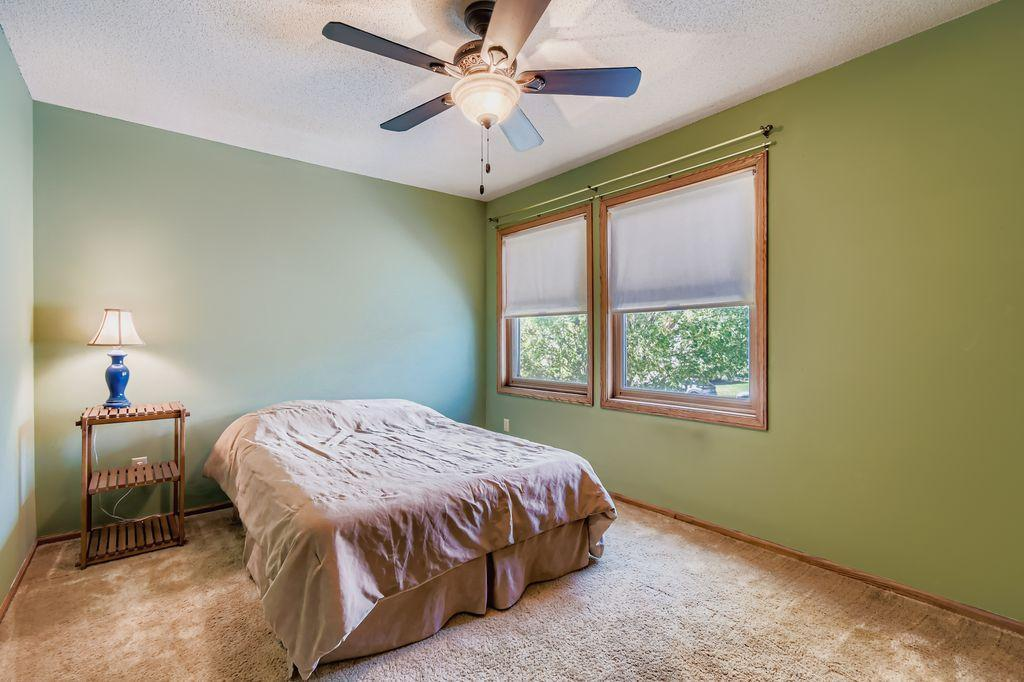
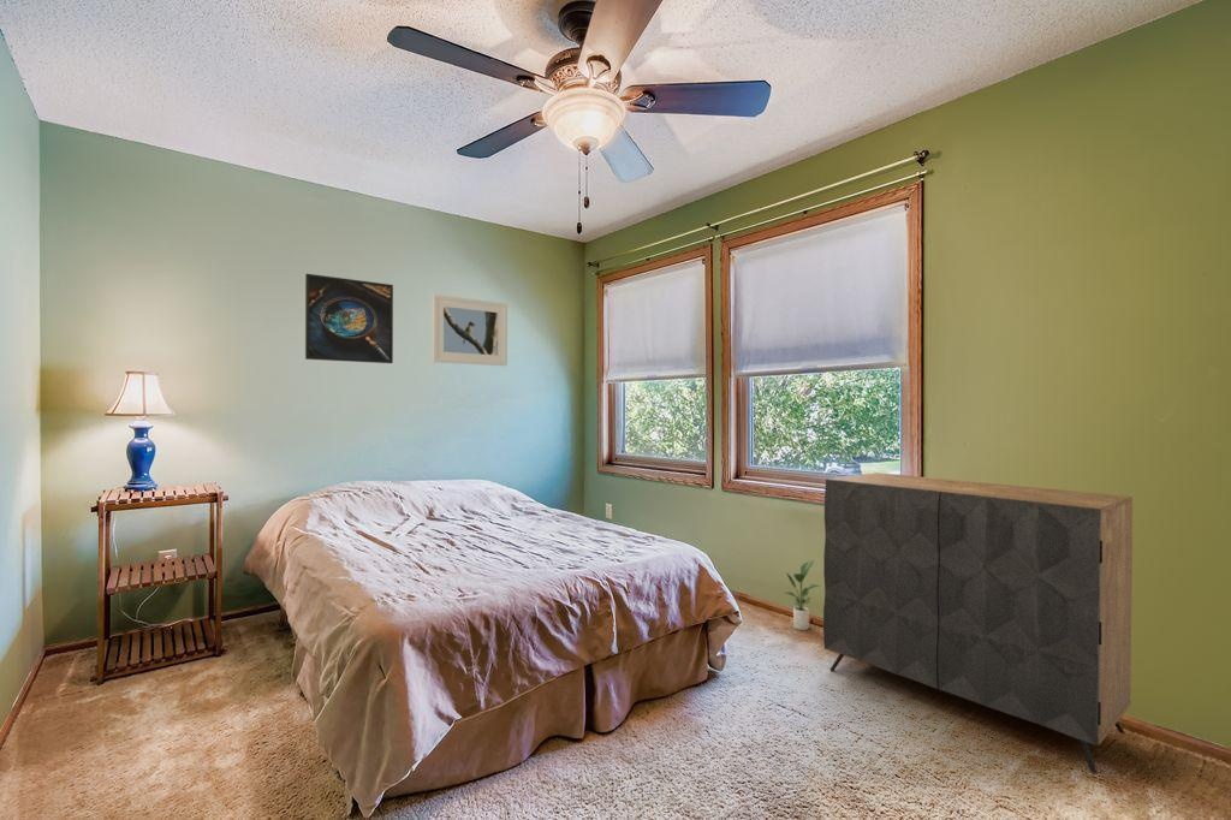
+ dresser [822,471,1134,774]
+ potted plant [784,559,821,631]
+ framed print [304,273,394,364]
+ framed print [432,293,509,367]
